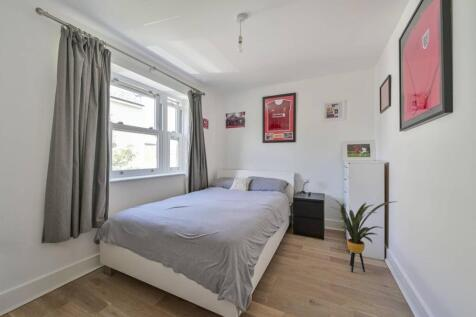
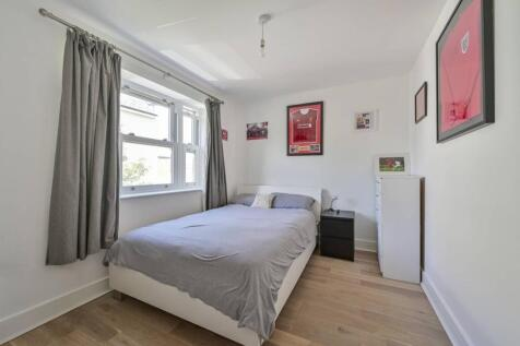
- house plant [331,198,399,273]
